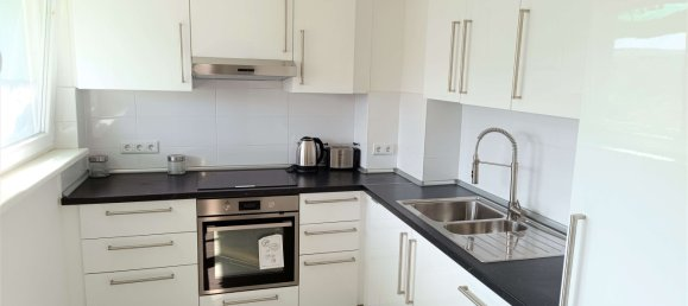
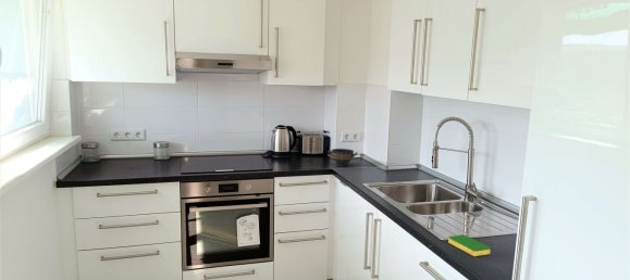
+ bowl [326,148,359,167]
+ dish sponge [447,233,492,257]
